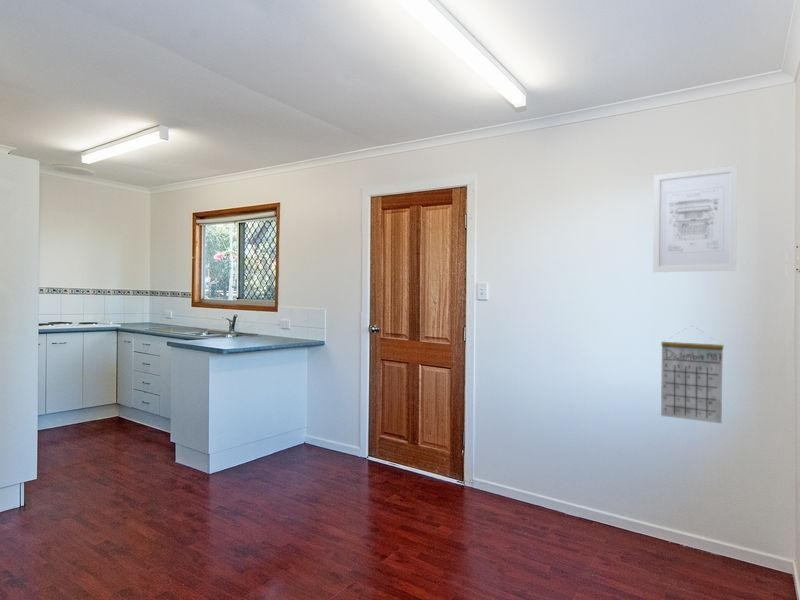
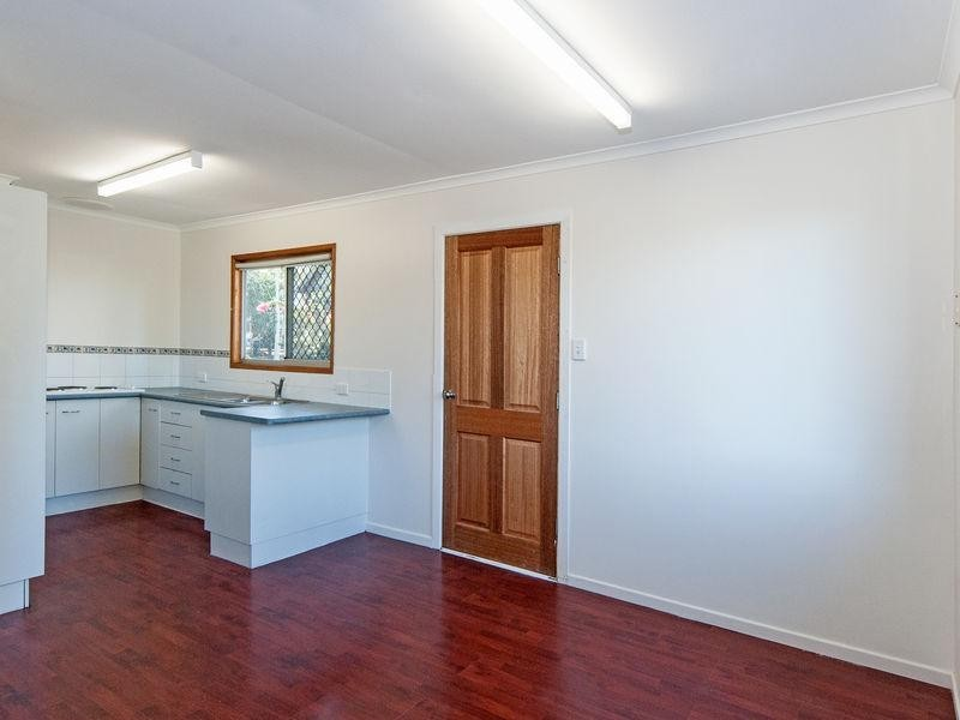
- calendar [660,324,724,425]
- wall art [652,165,738,273]
